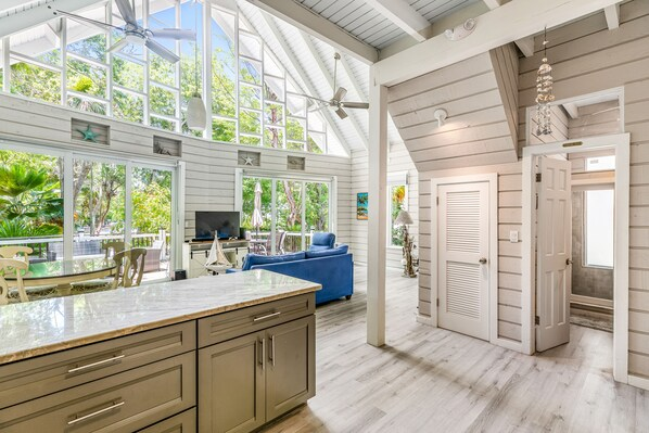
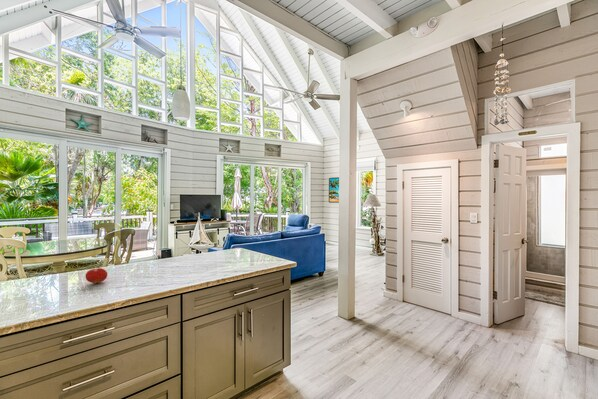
+ fruit [84,265,108,284]
